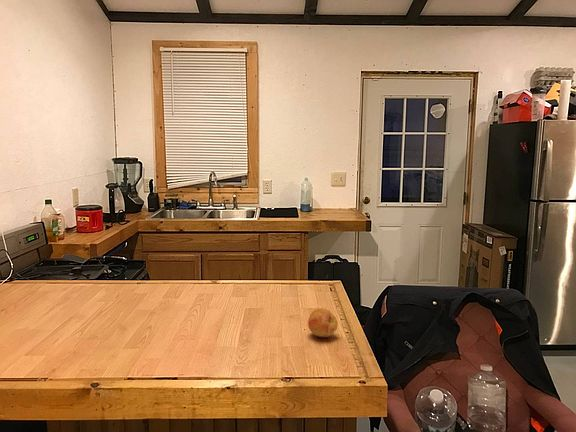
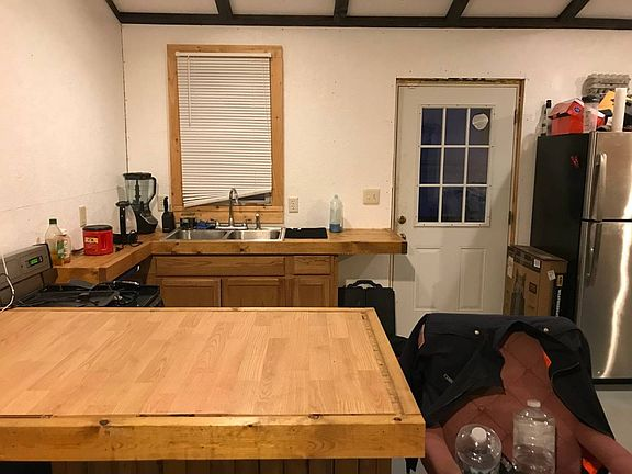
- fruit [307,307,339,338]
